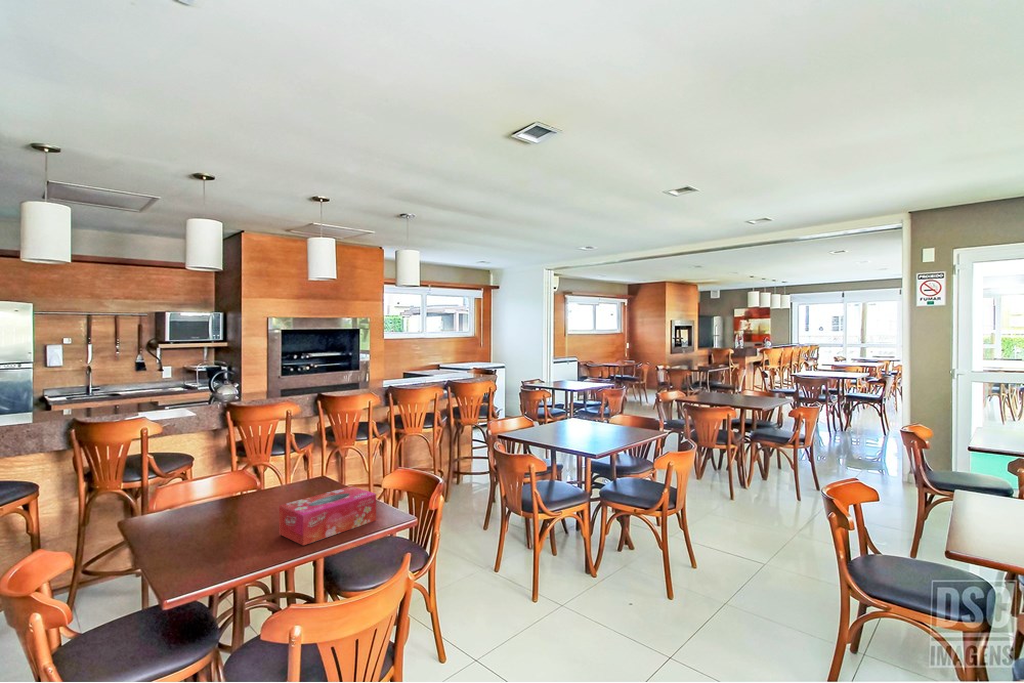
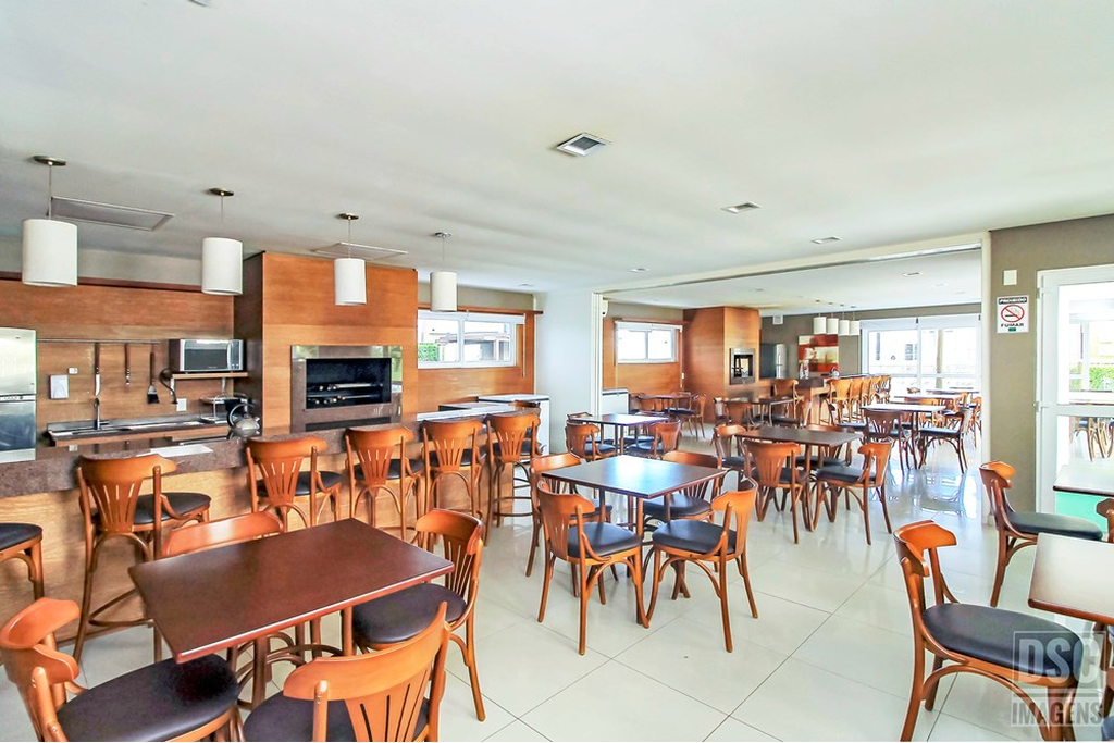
- tissue box [278,485,377,547]
